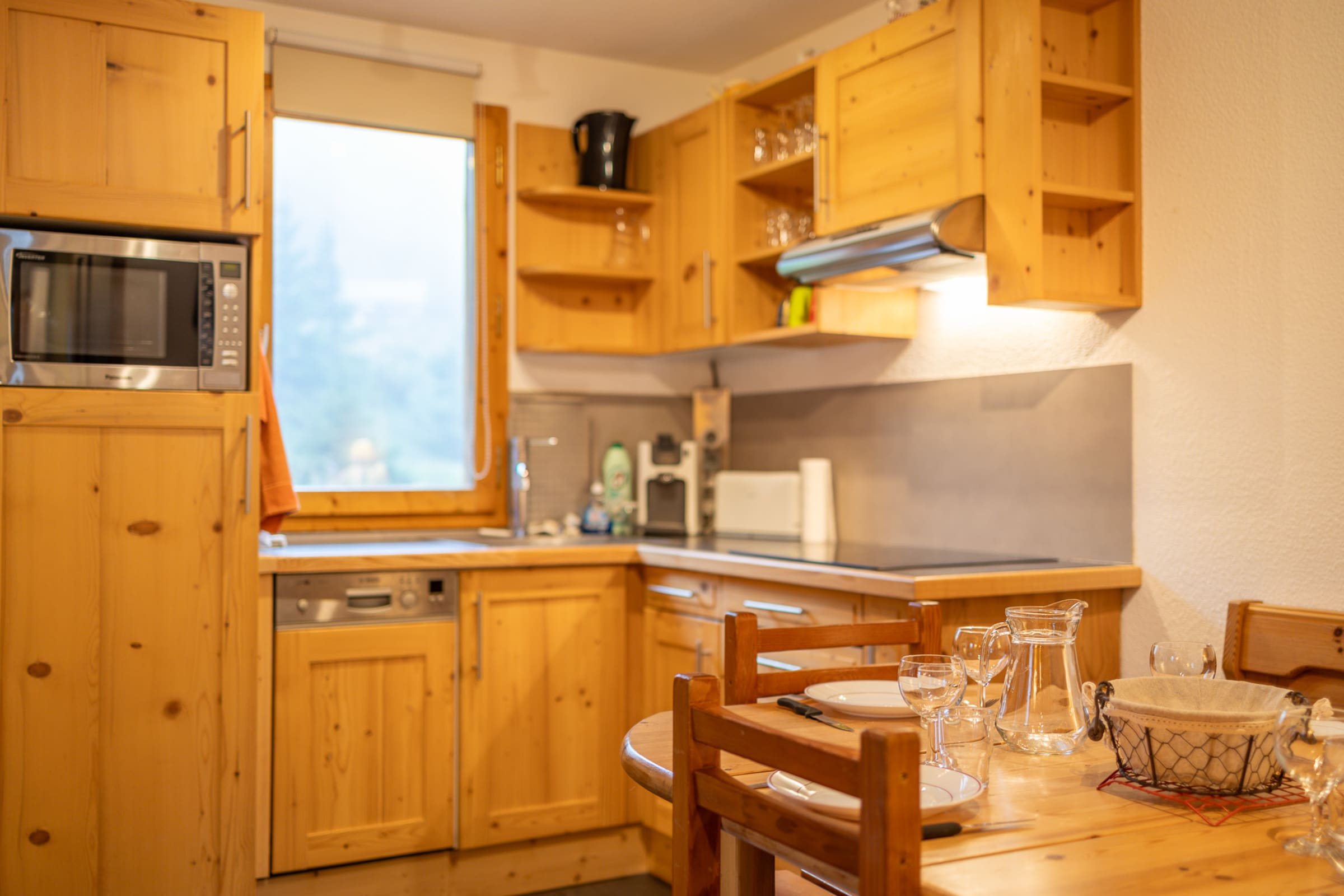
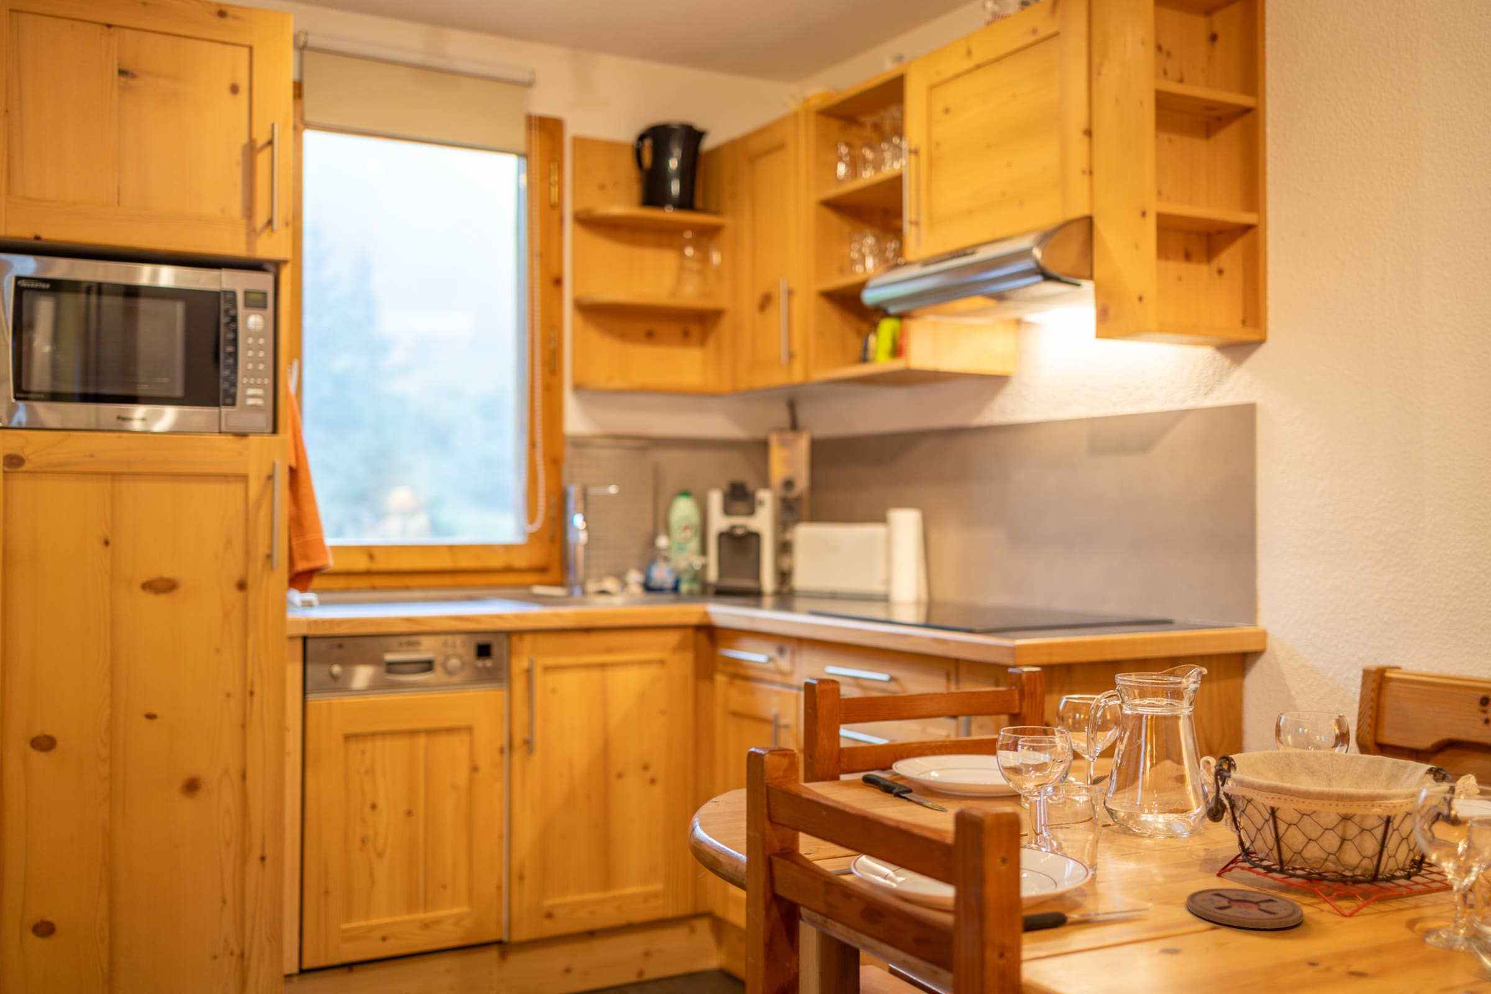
+ coaster [1186,888,1304,930]
